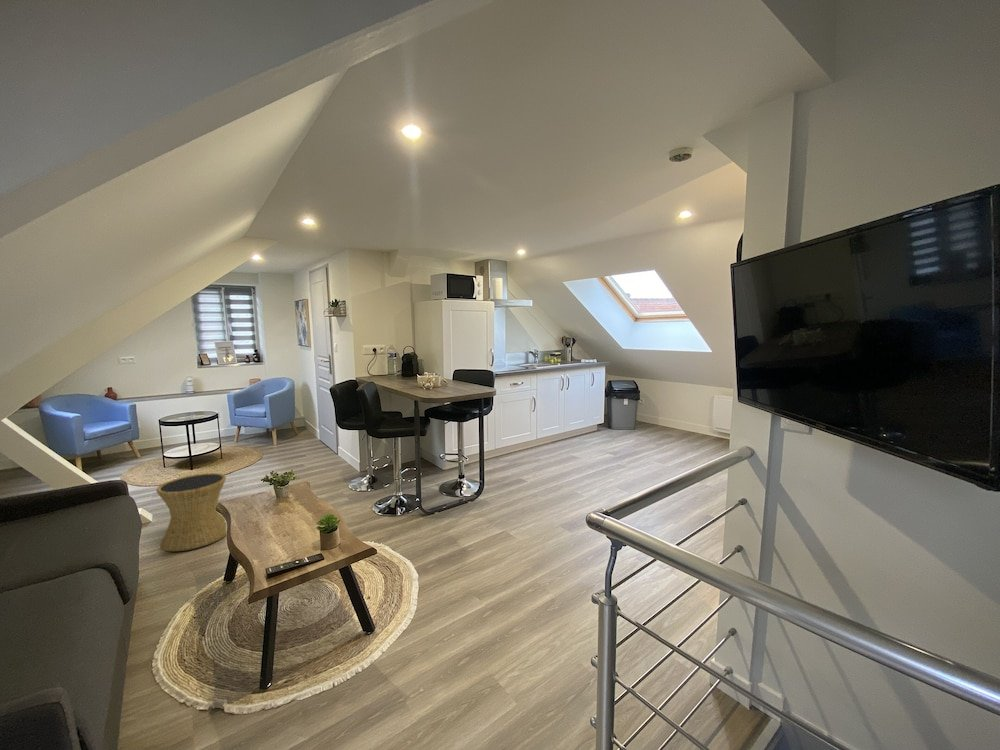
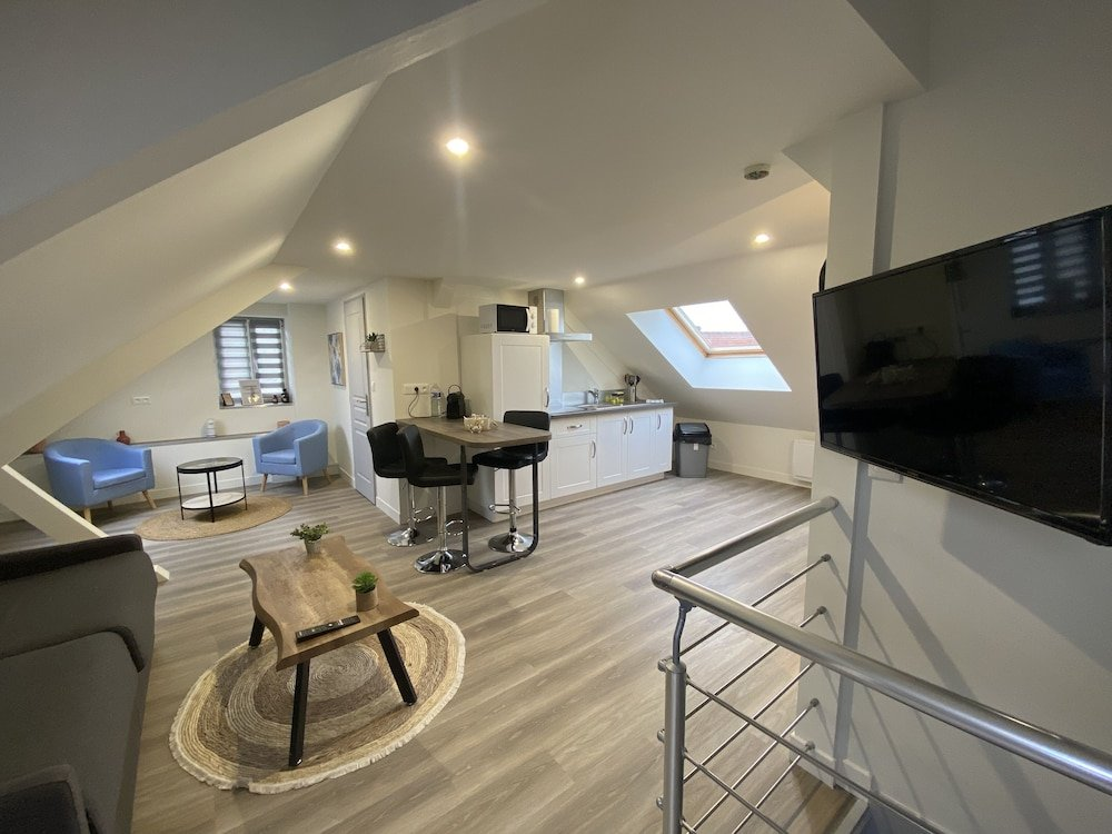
- side table [155,472,227,552]
